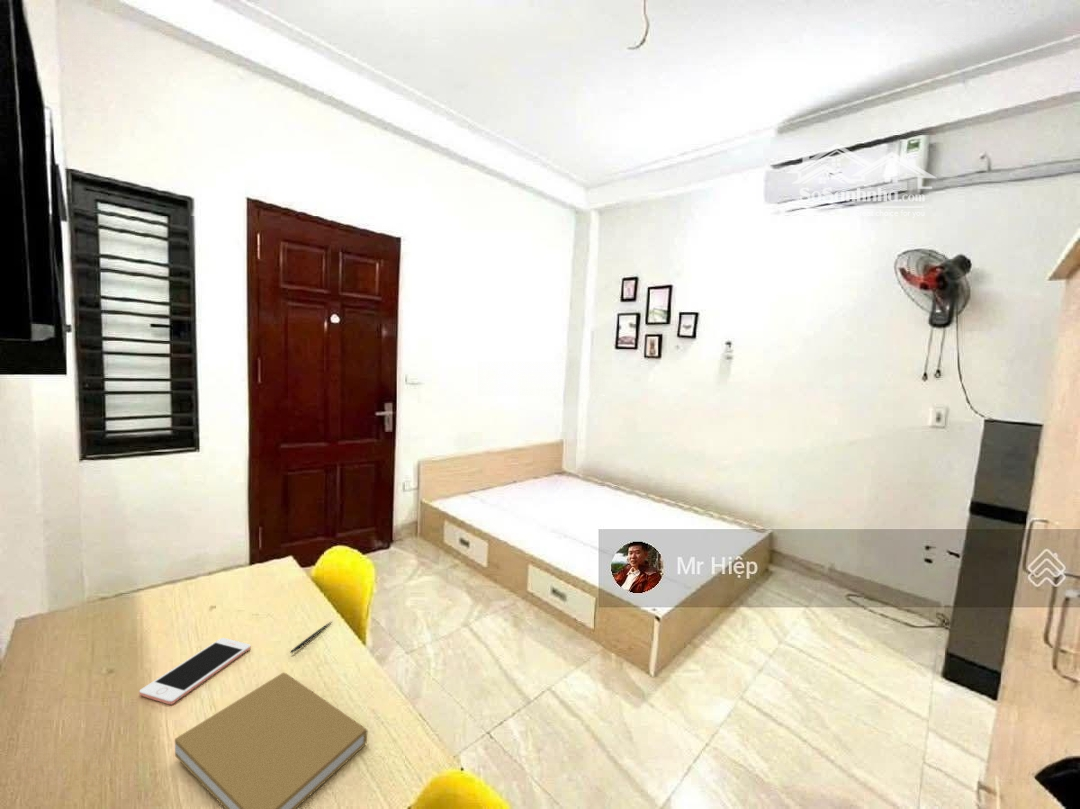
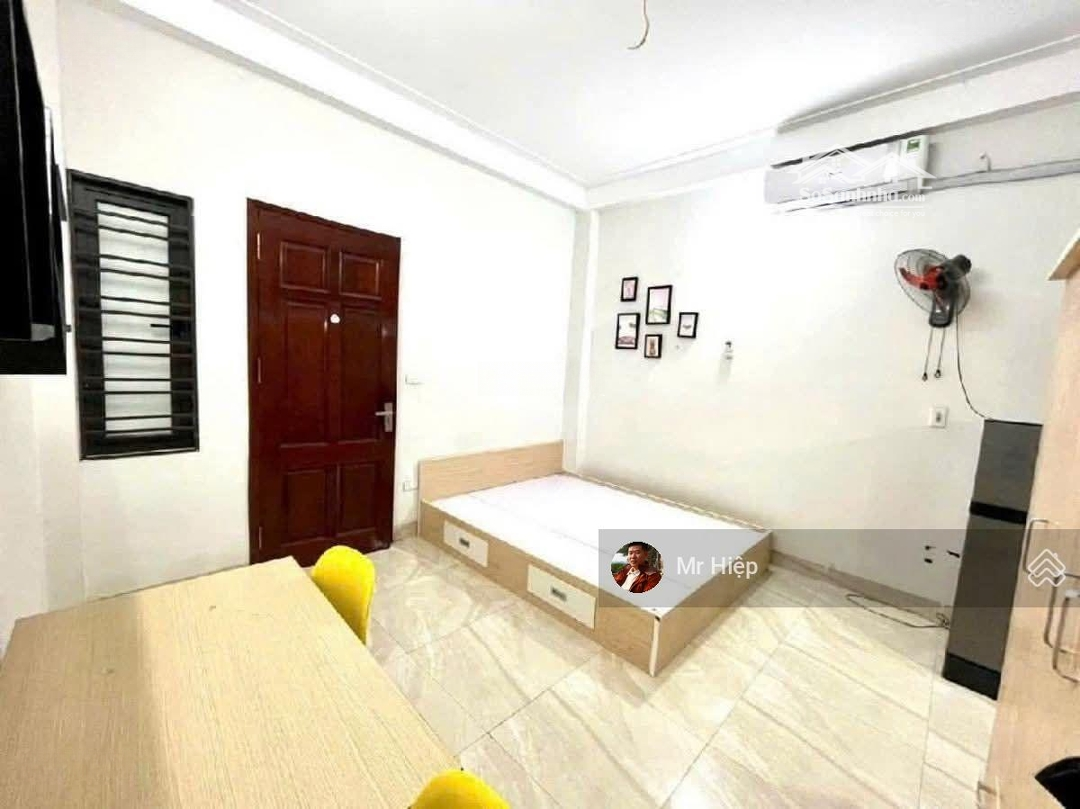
- book [174,671,368,809]
- pen [289,620,333,654]
- cell phone [138,637,251,705]
